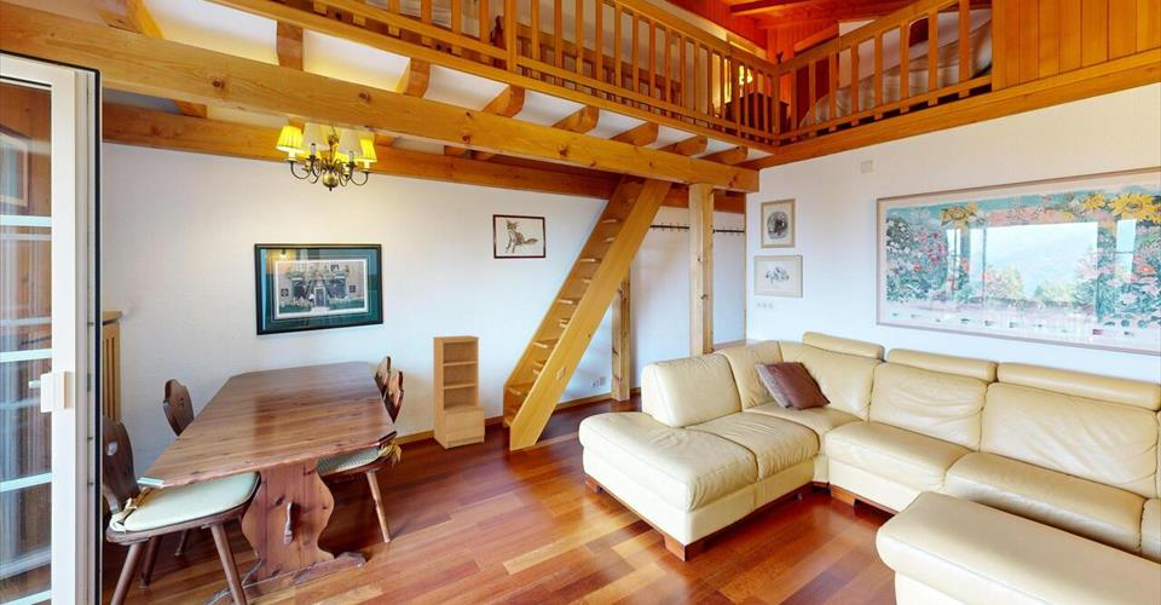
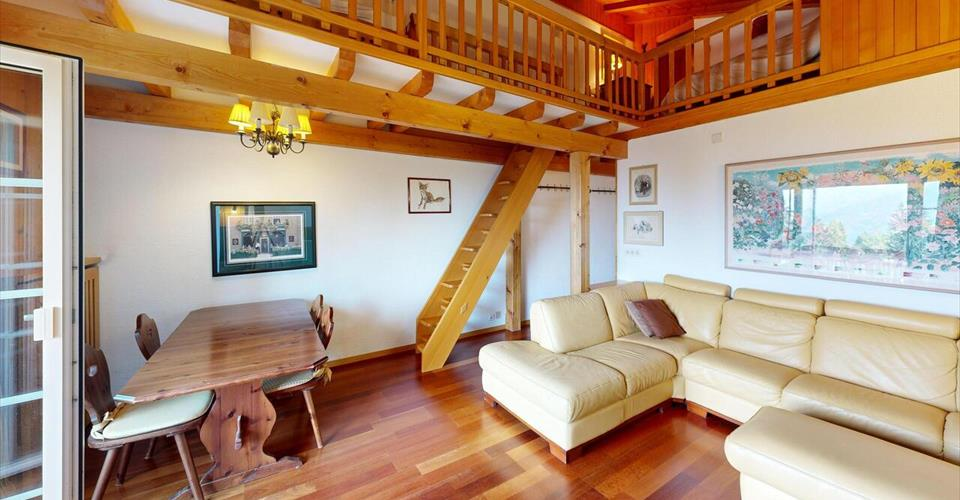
- bookshelf [432,334,486,450]
